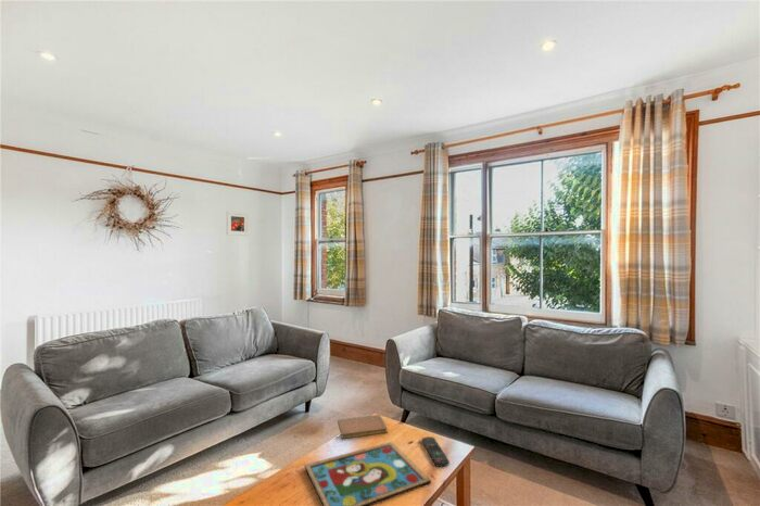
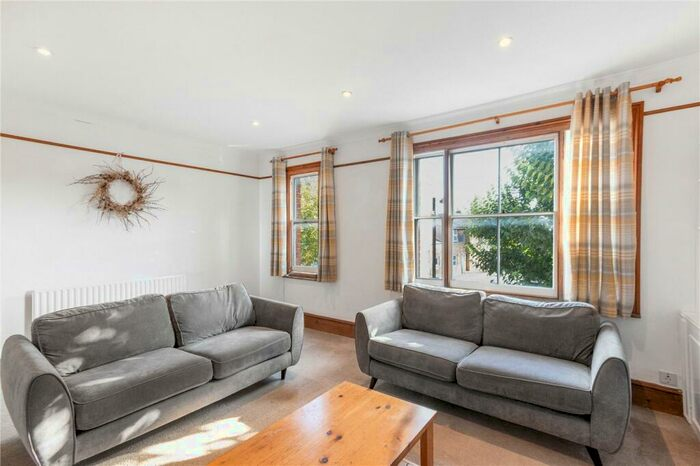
- notebook [337,414,389,440]
- framed painting [303,441,432,506]
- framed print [226,211,250,237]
- remote control [421,435,451,468]
